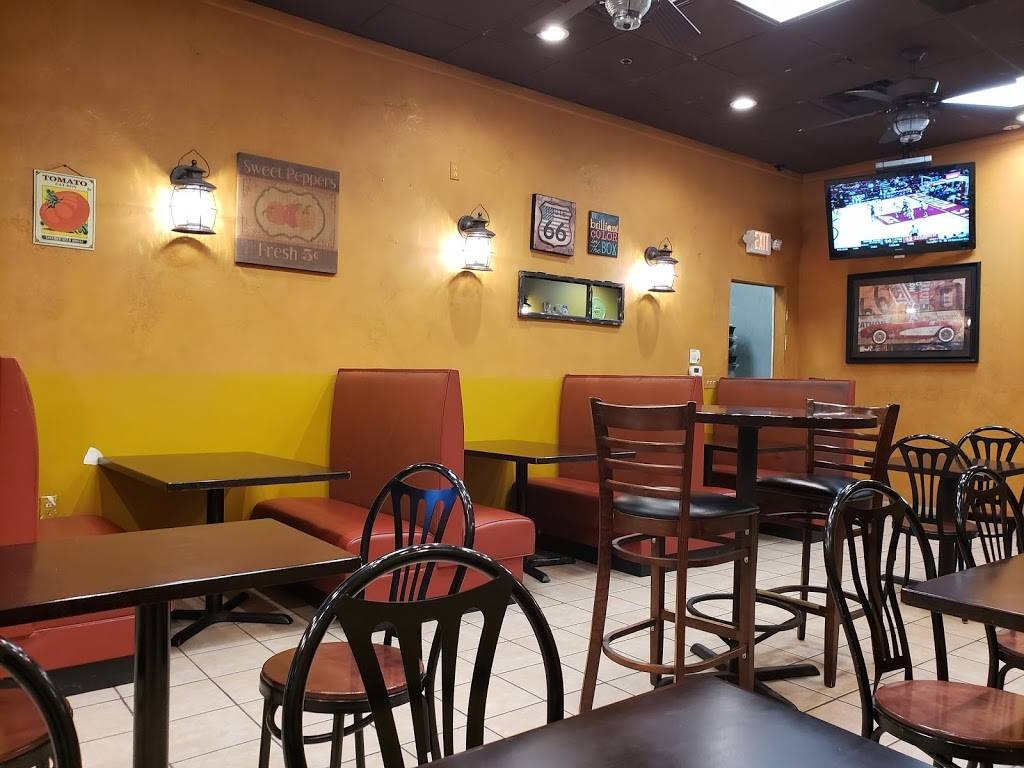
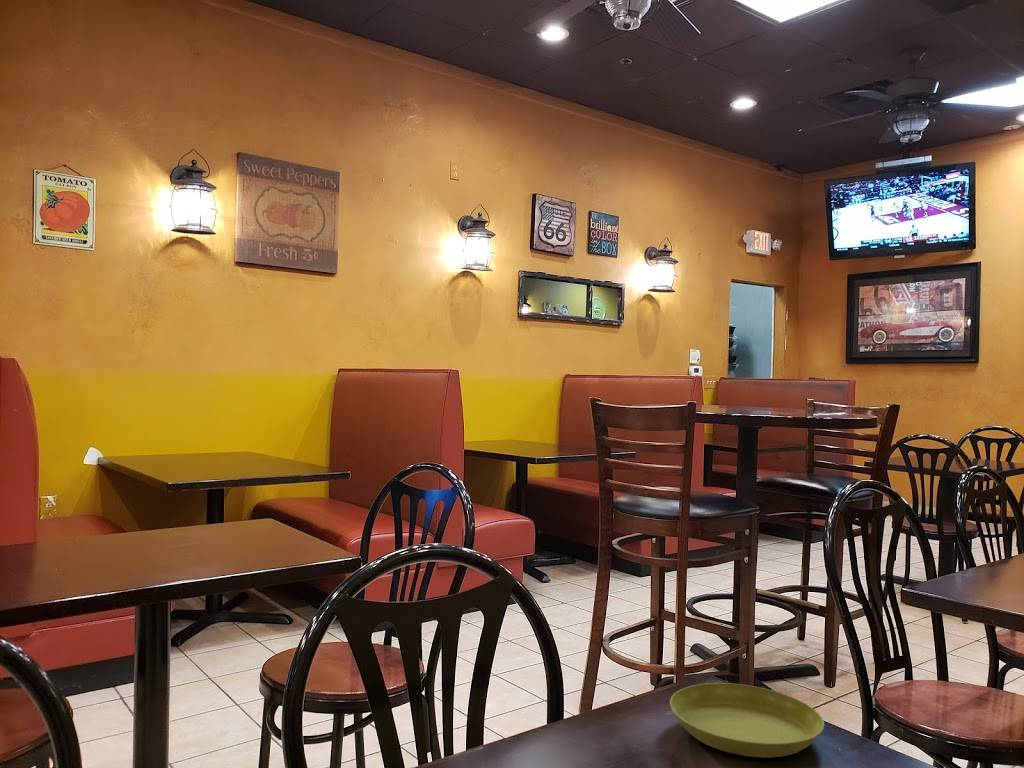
+ saucer [669,682,825,759]
